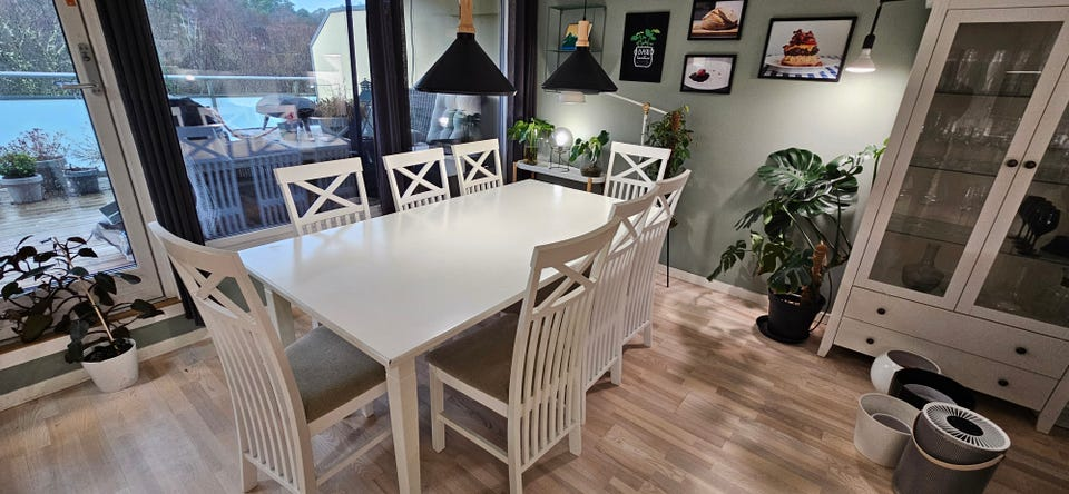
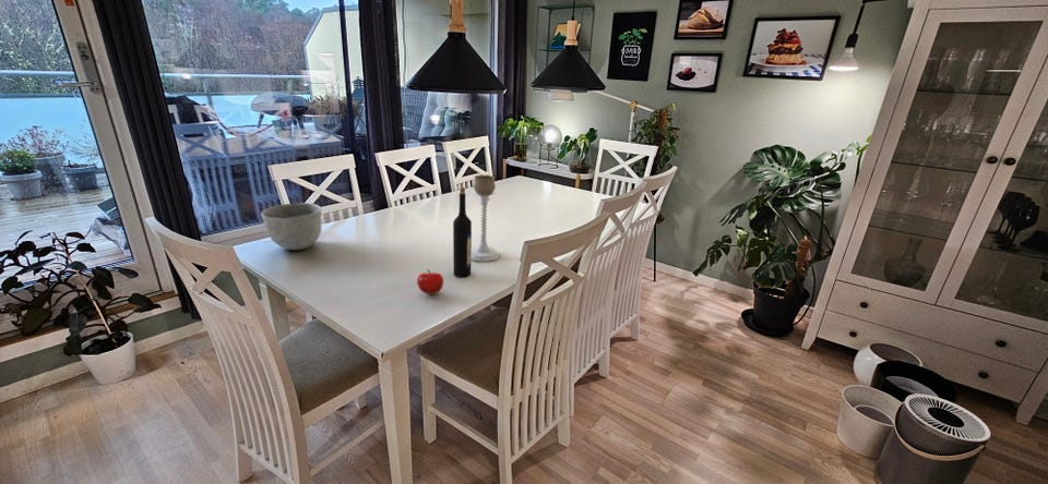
+ wine bottle [452,186,473,278]
+ bowl [260,202,322,251]
+ apple [416,269,444,295]
+ candle holder [472,173,500,263]
